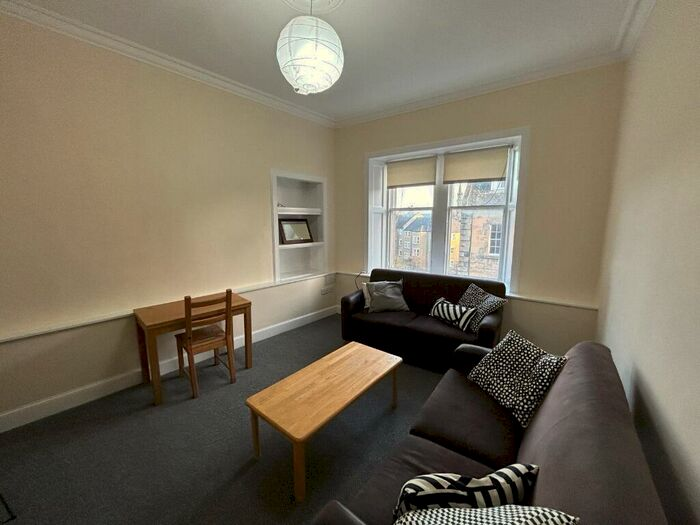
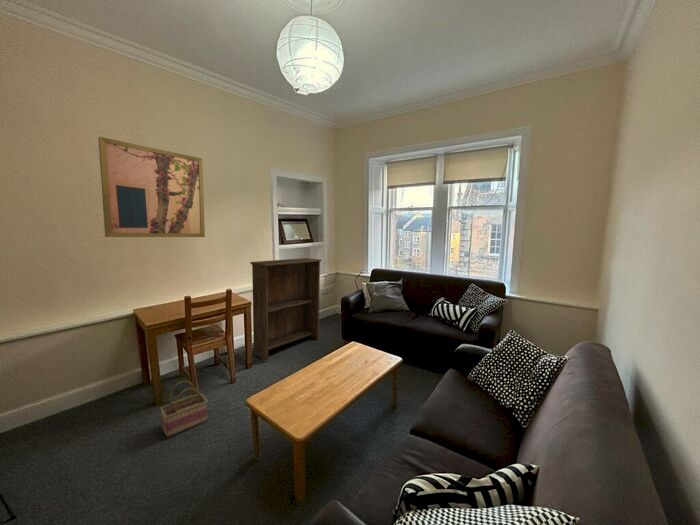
+ bookshelf [249,257,322,361]
+ wall art [97,136,206,238]
+ basket [159,379,209,439]
